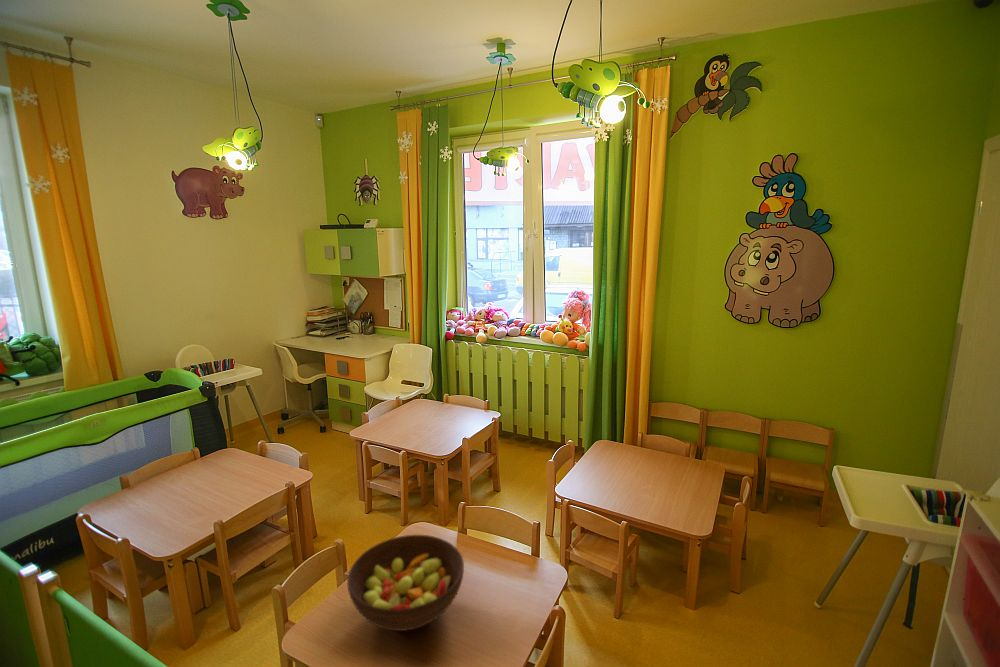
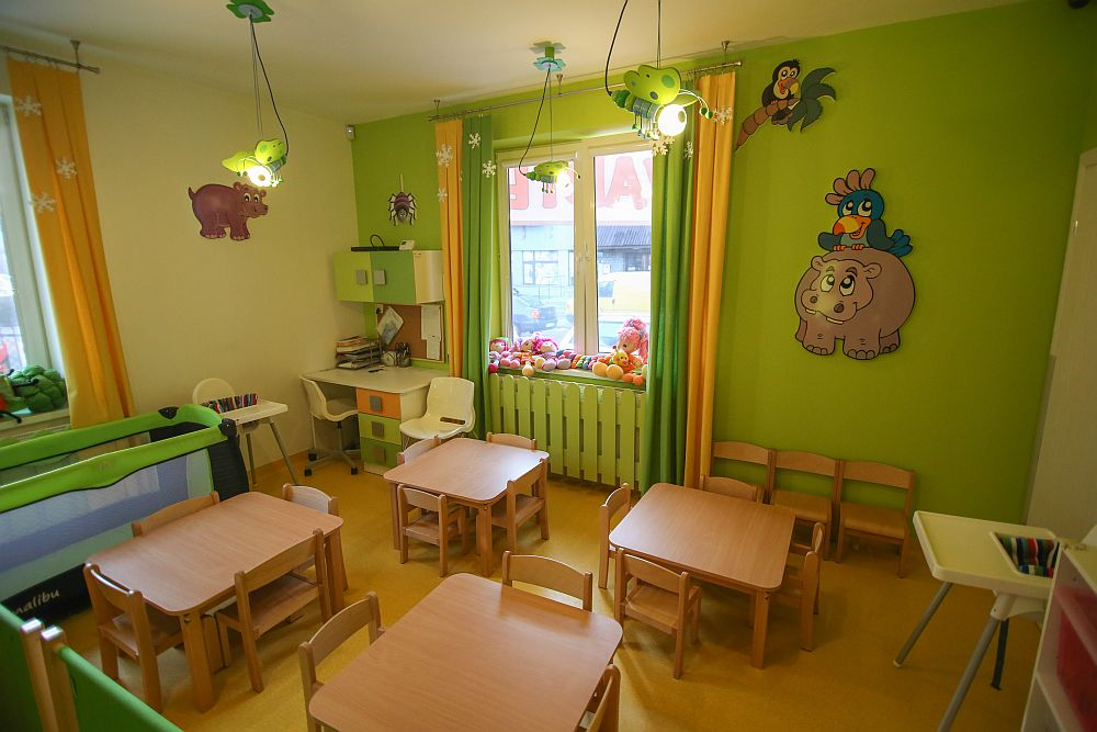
- fruit bowl [346,534,465,632]
